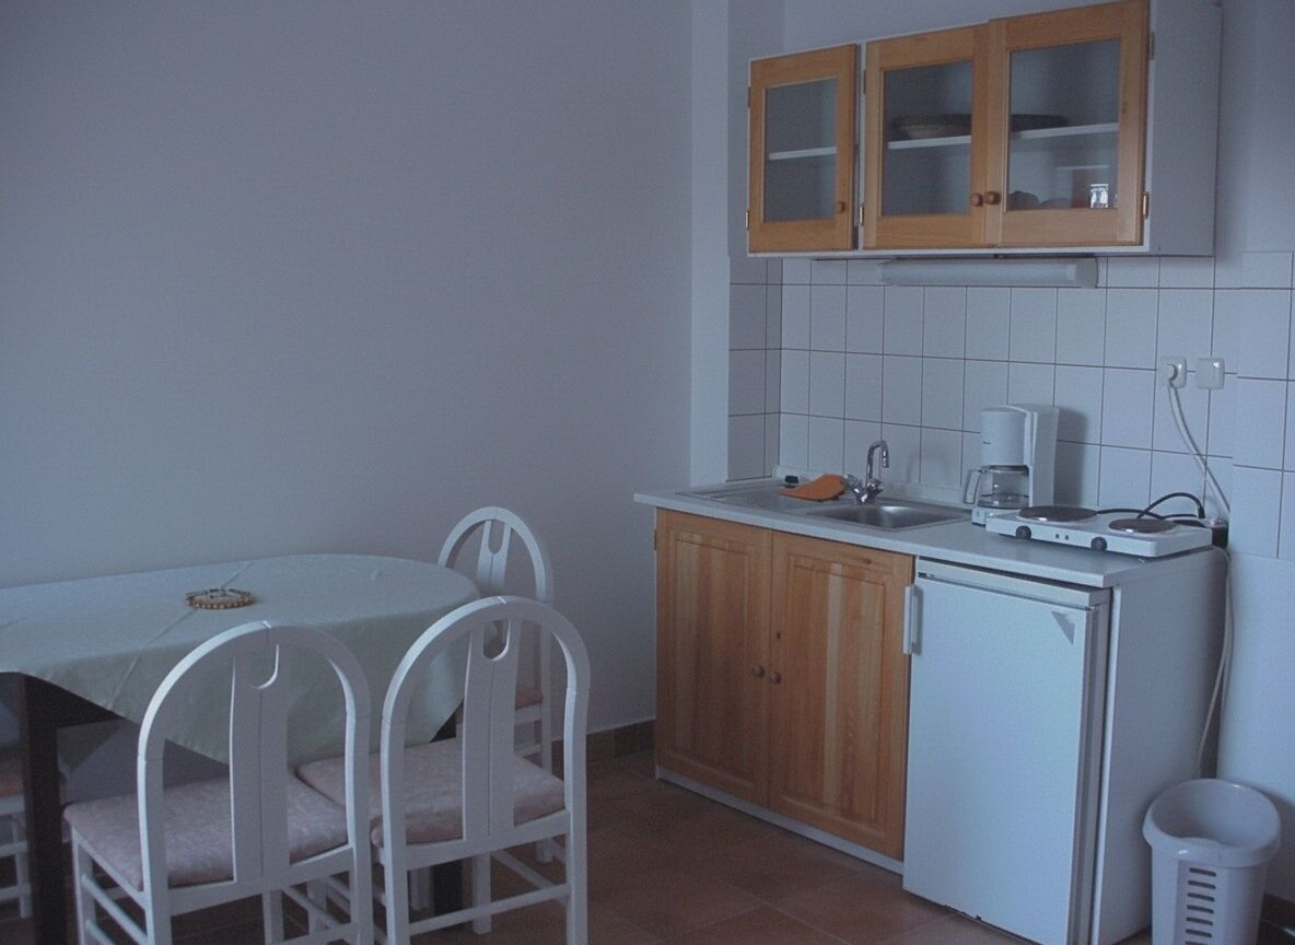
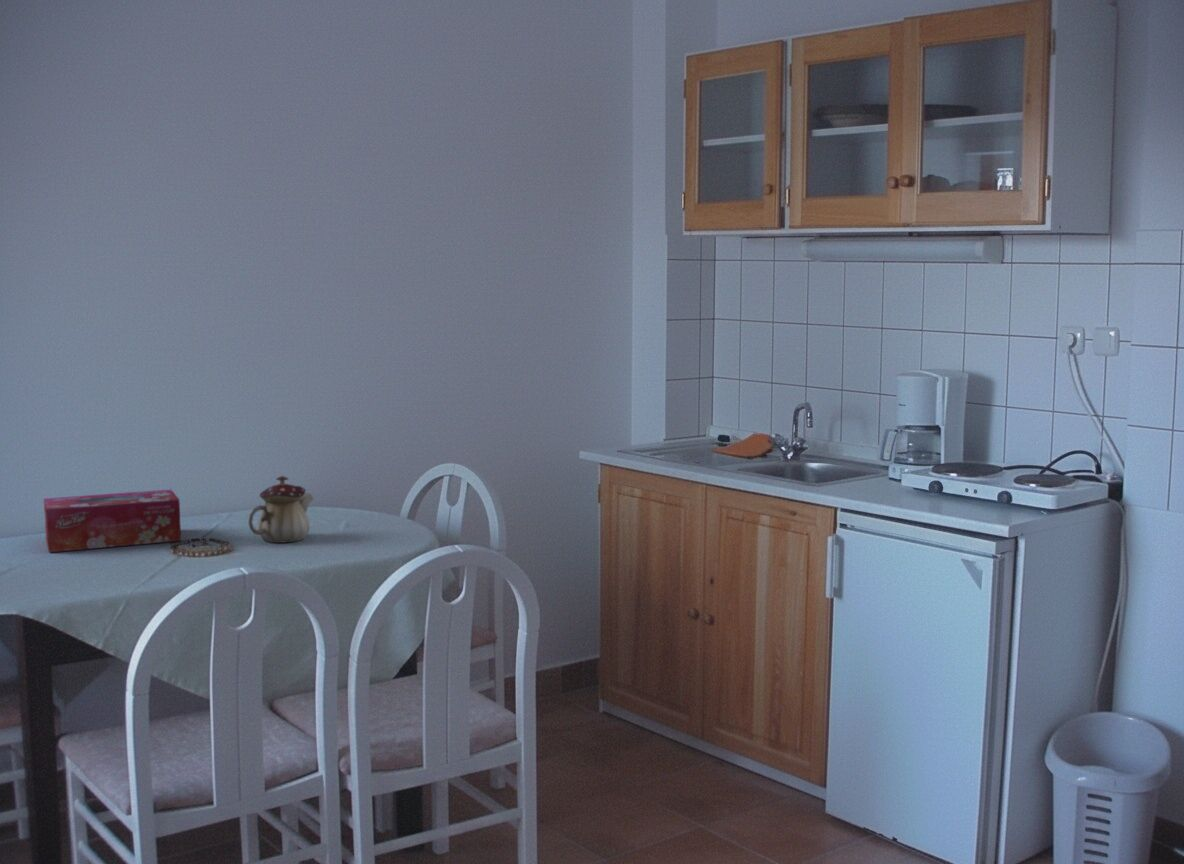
+ tissue box [43,489,182,553]
+ teapot [247,475,314,544]
